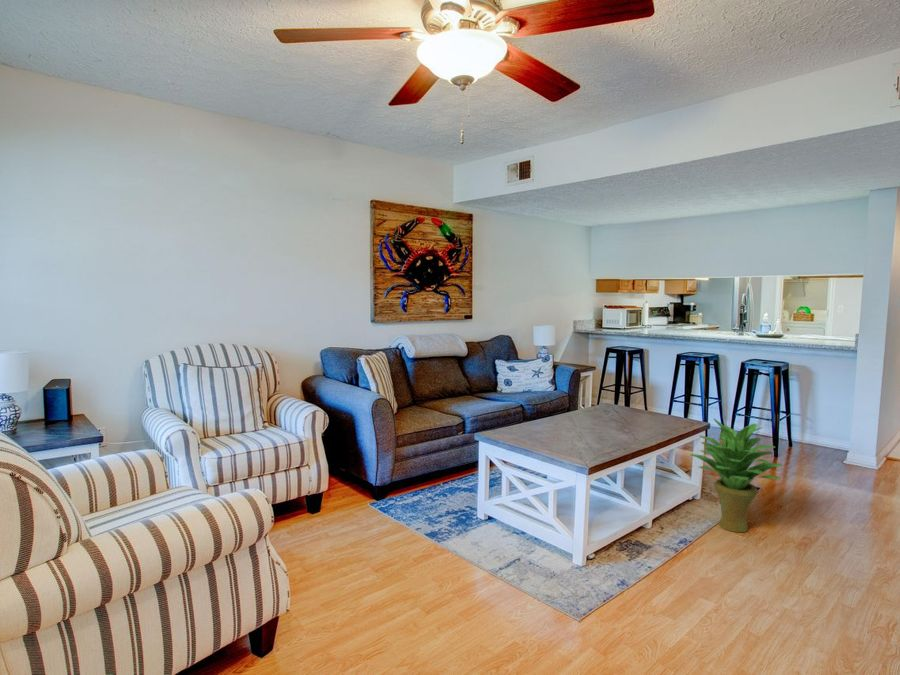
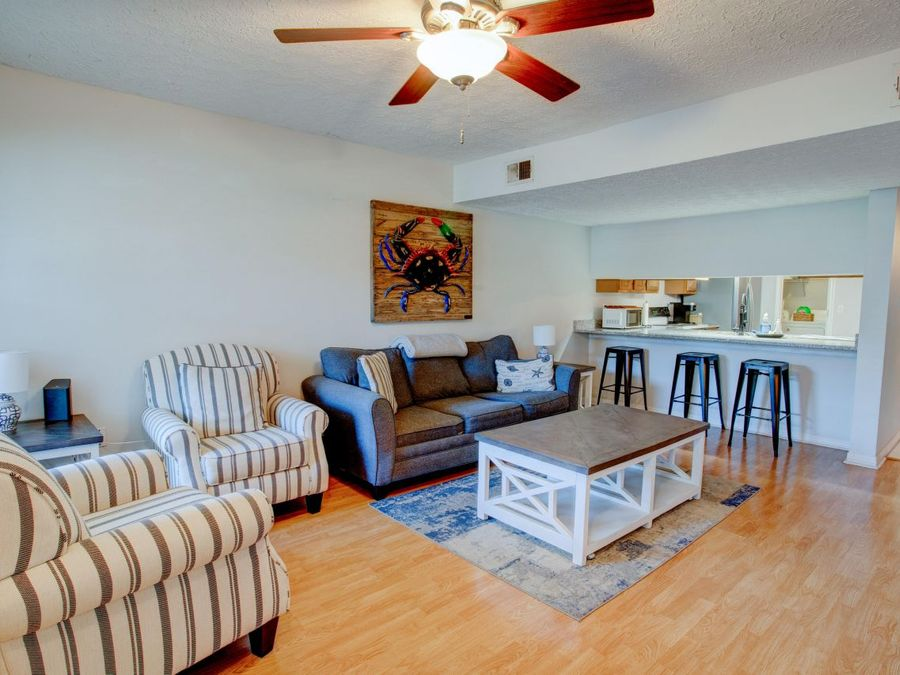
- potted plant [690,418,784,533]
